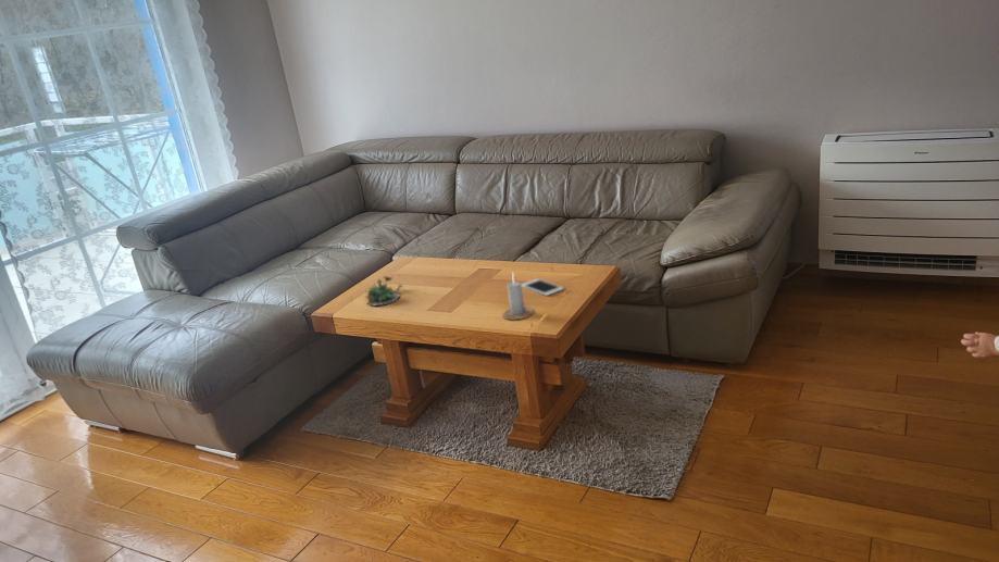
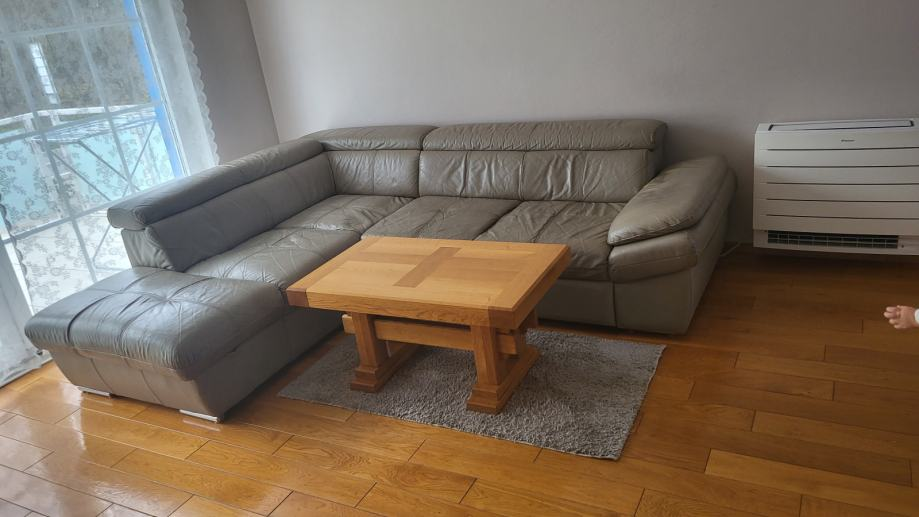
- cell phone [521,277,564,297]
- succulent plant [350,275,404,307]
- candle [501,270,535,321]
